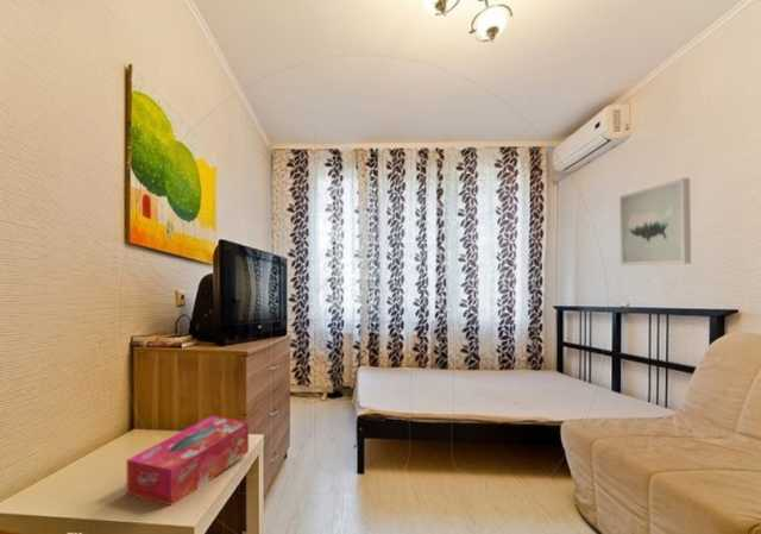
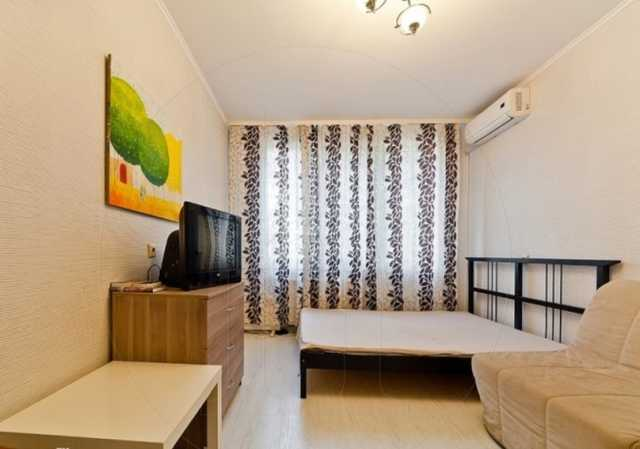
- wall art [618,177,692,266]
- tissue box [125,415,250,507]
